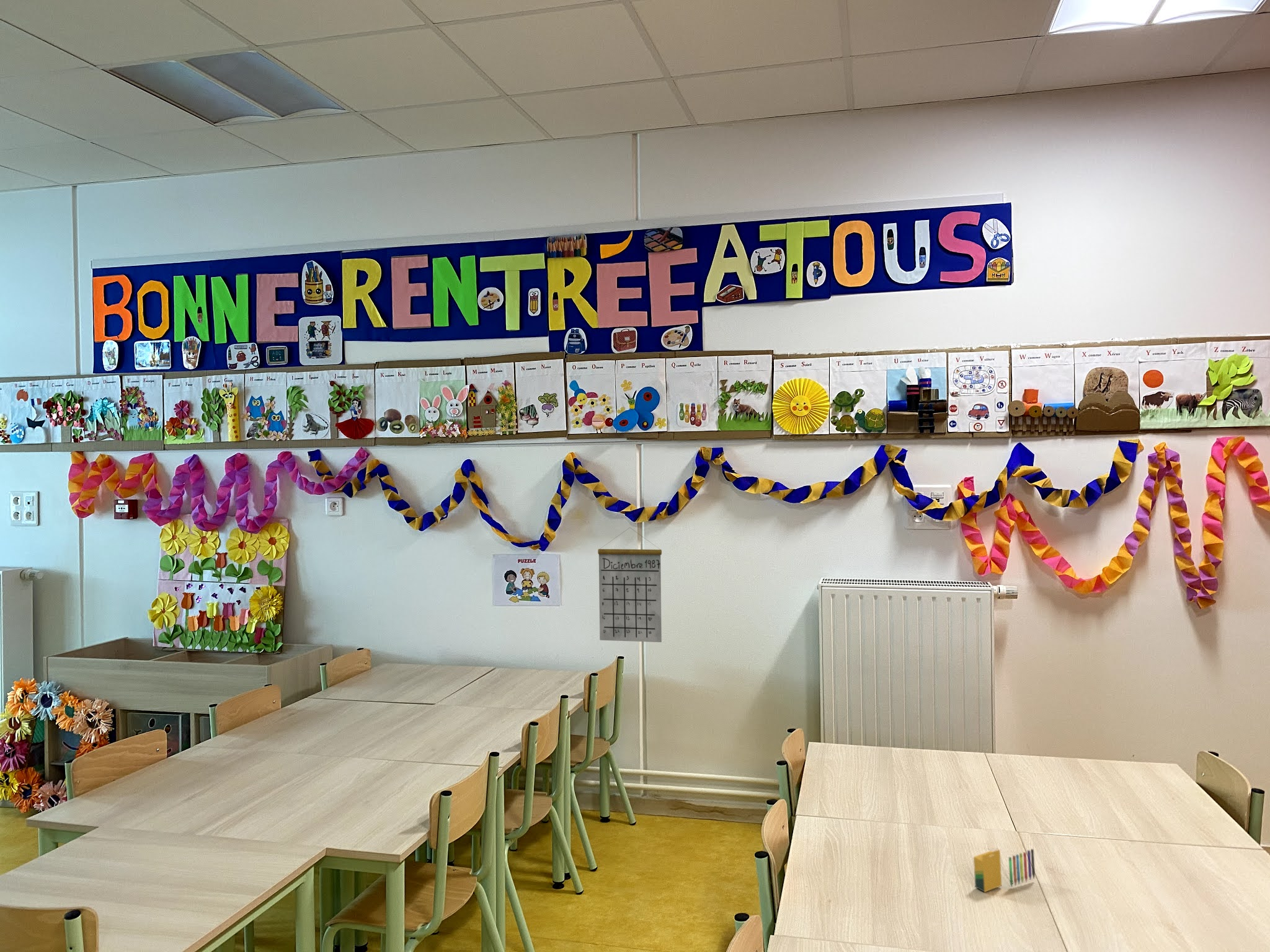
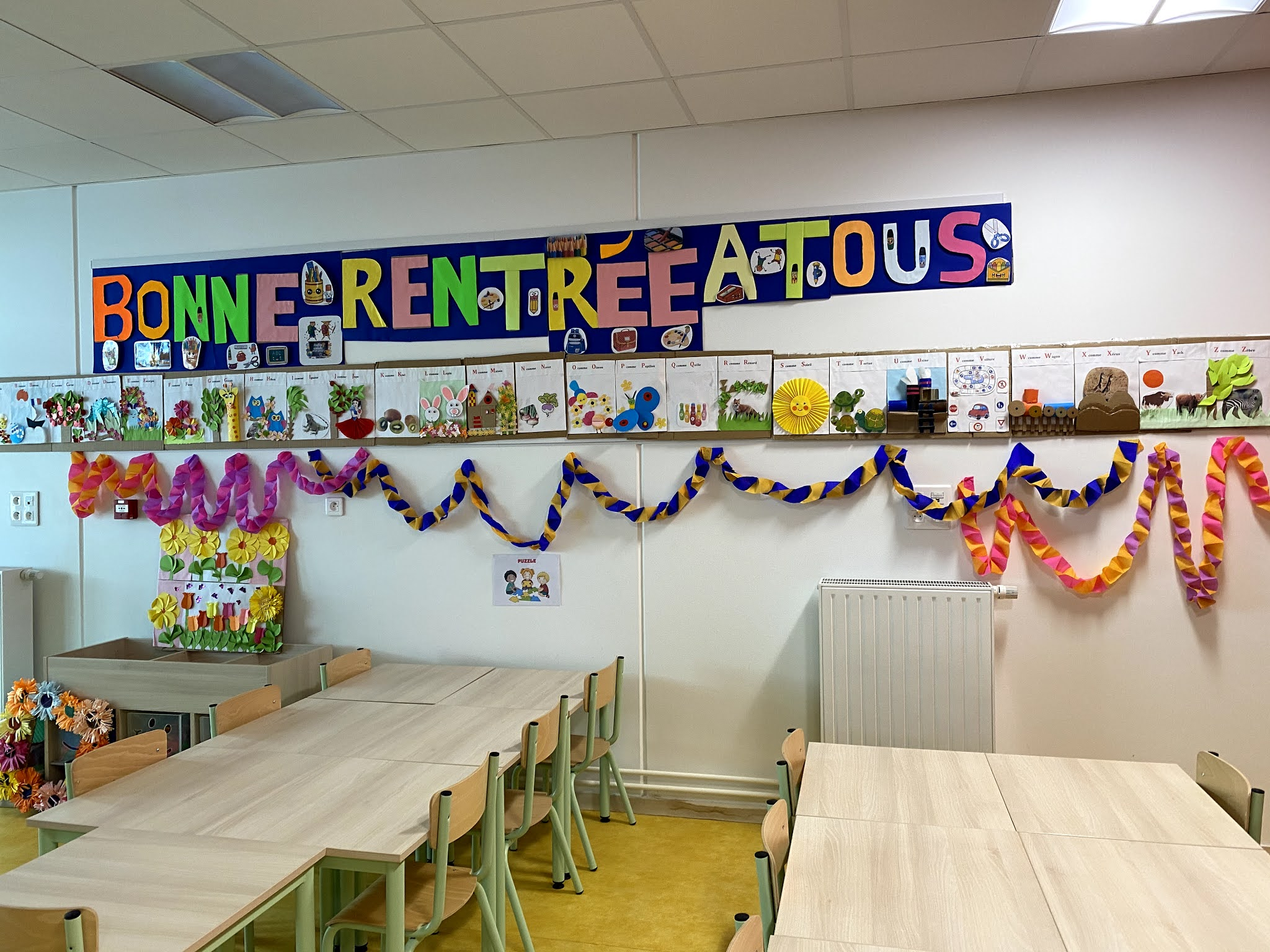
- calendar [597,527,662,643]
- crayon [973,848,1036,893]
